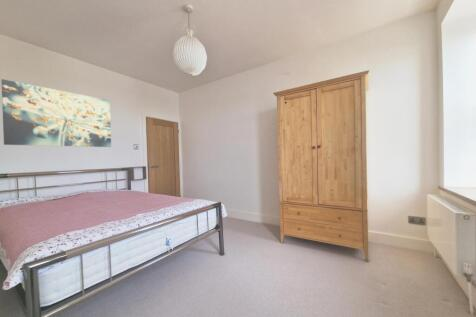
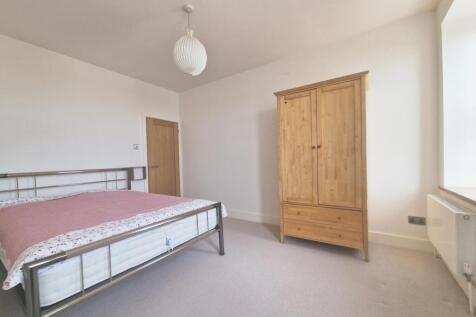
- wall art [1,78,112,148]
